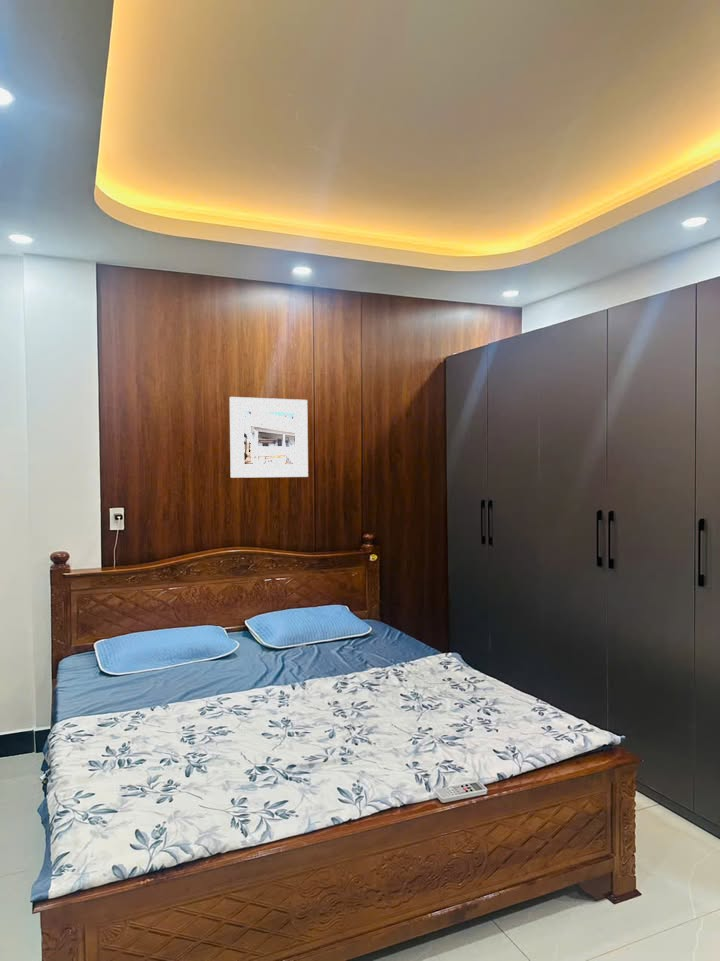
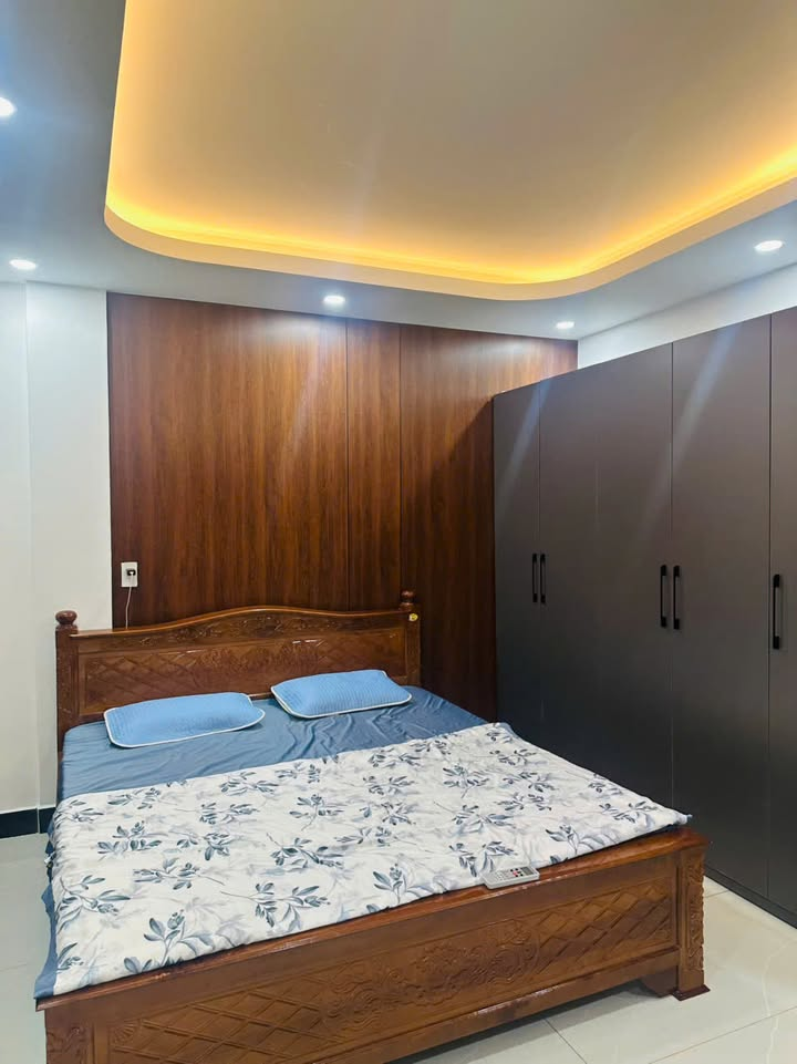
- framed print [229,396,309,479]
